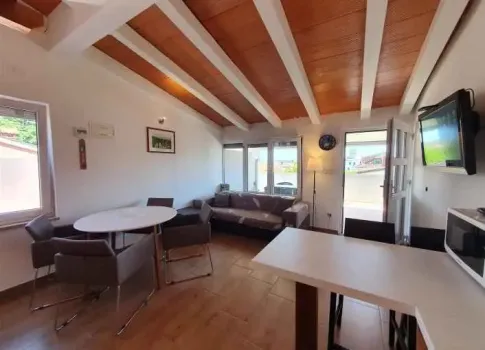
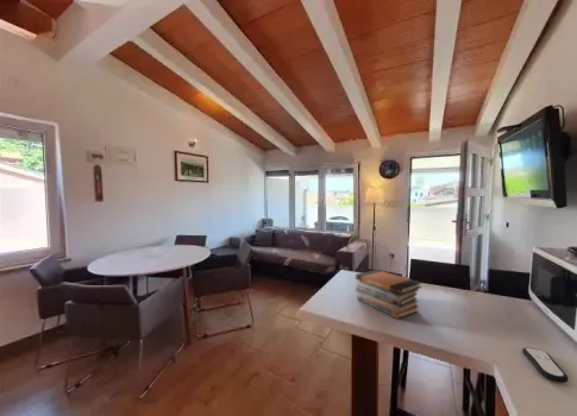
+ book stack [355,269,422,320]
+ remote control [521,346,570,384]
